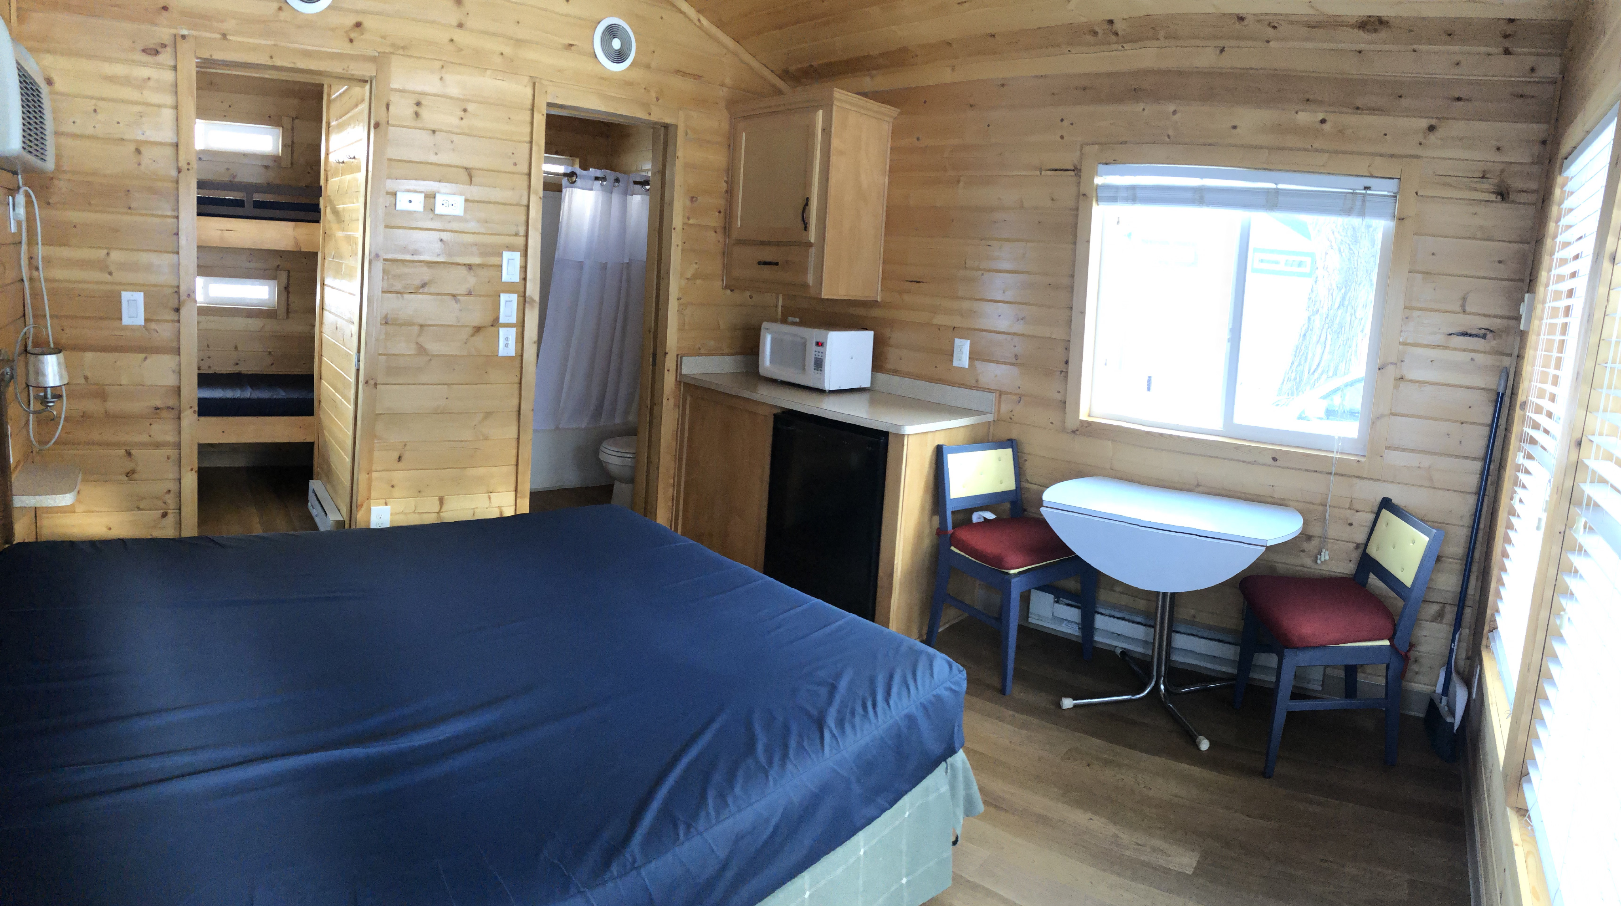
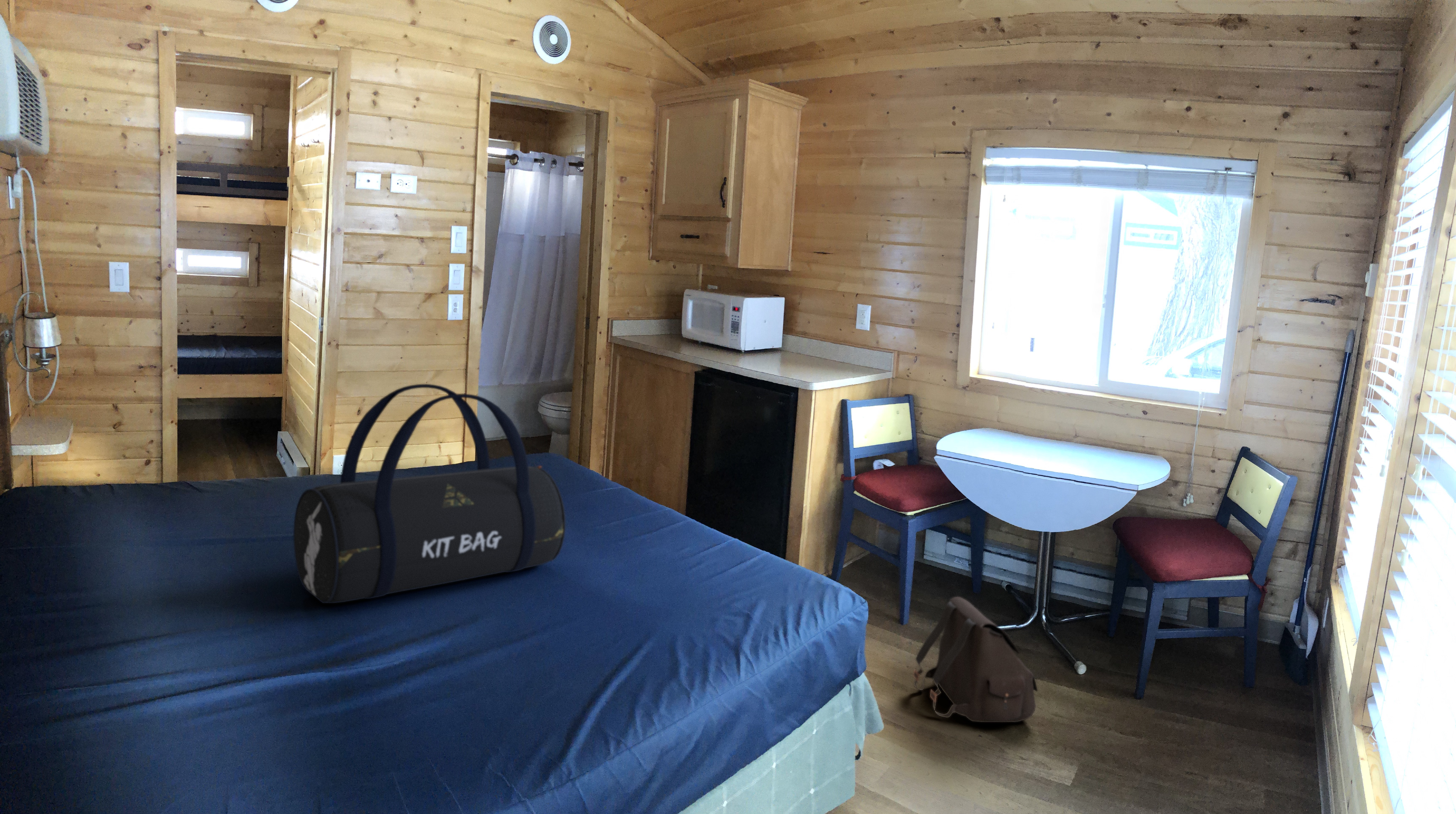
+ duffel bag [293,384,566,603]
+ satchel [913,596,1038,723]
